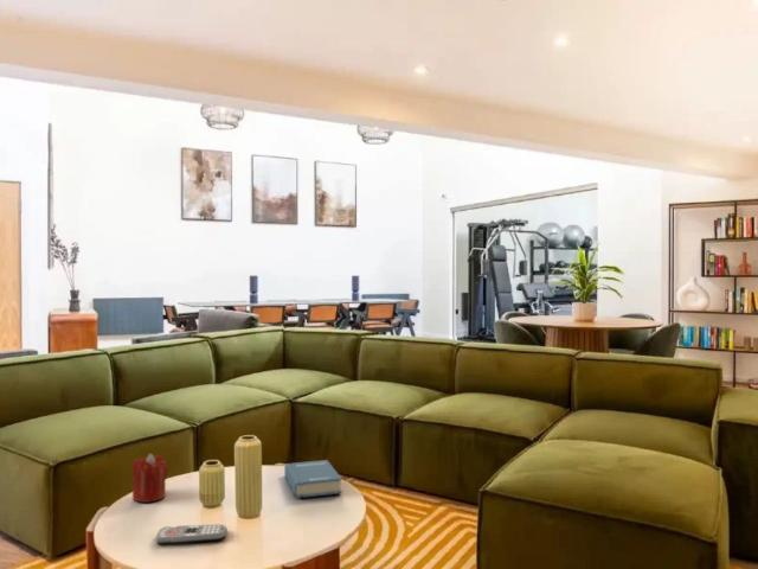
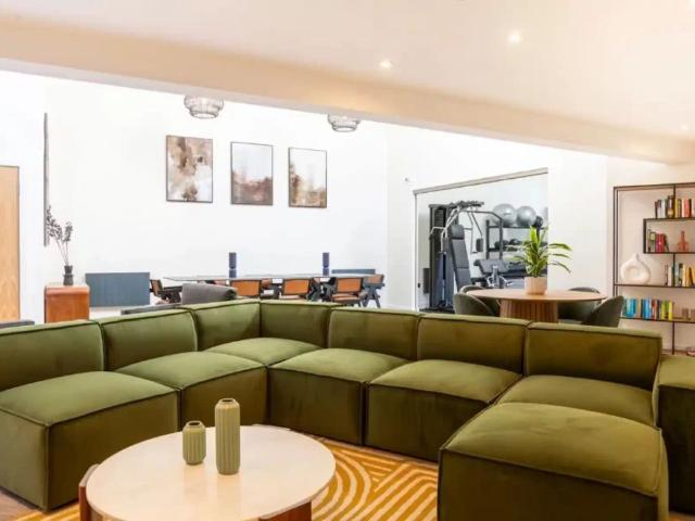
- candle [131,453,169,504]
- book [283,459,342,499]
- remote control [155,523,229,545]
